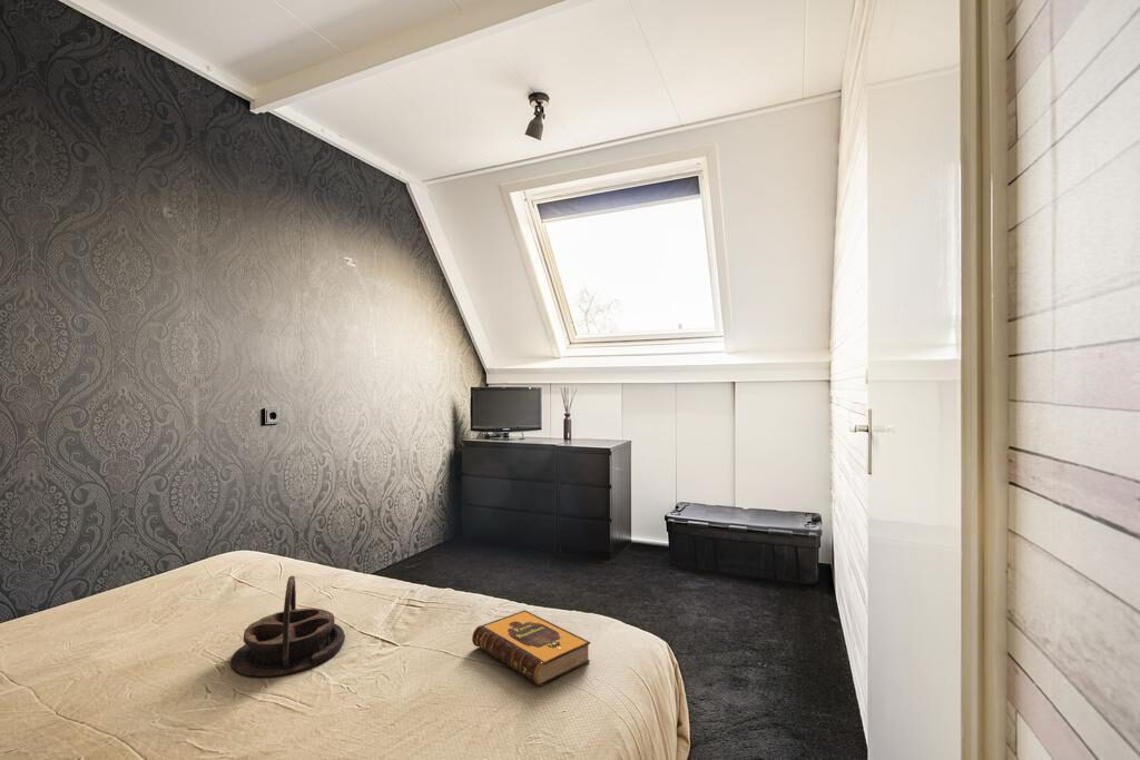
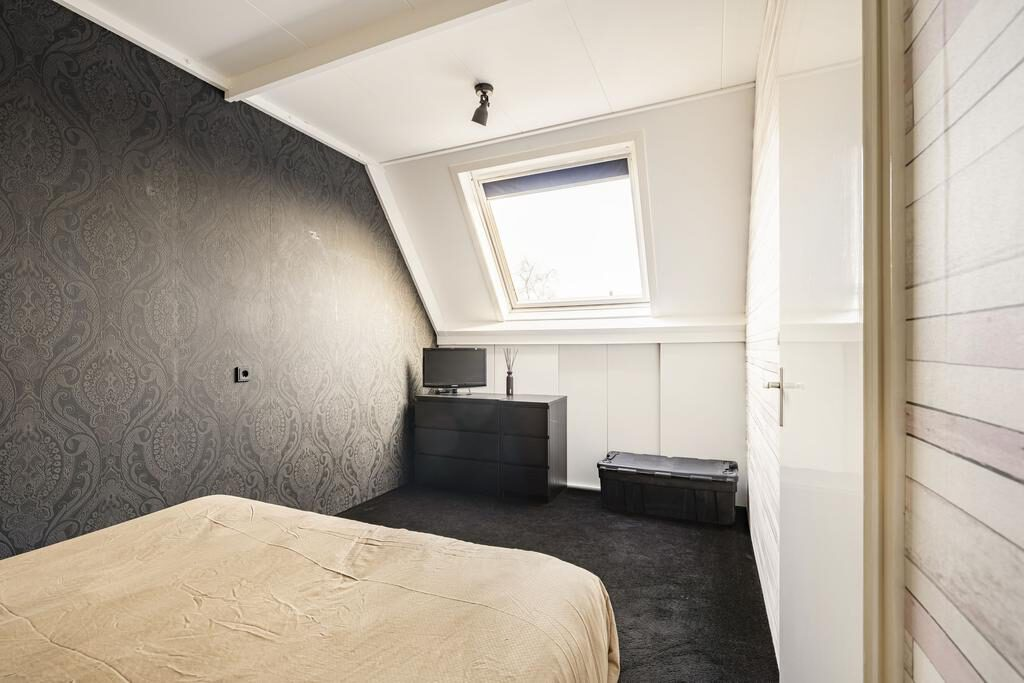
- hardback book [471,610,591,687]
- serving tray [229,575,346,678]
